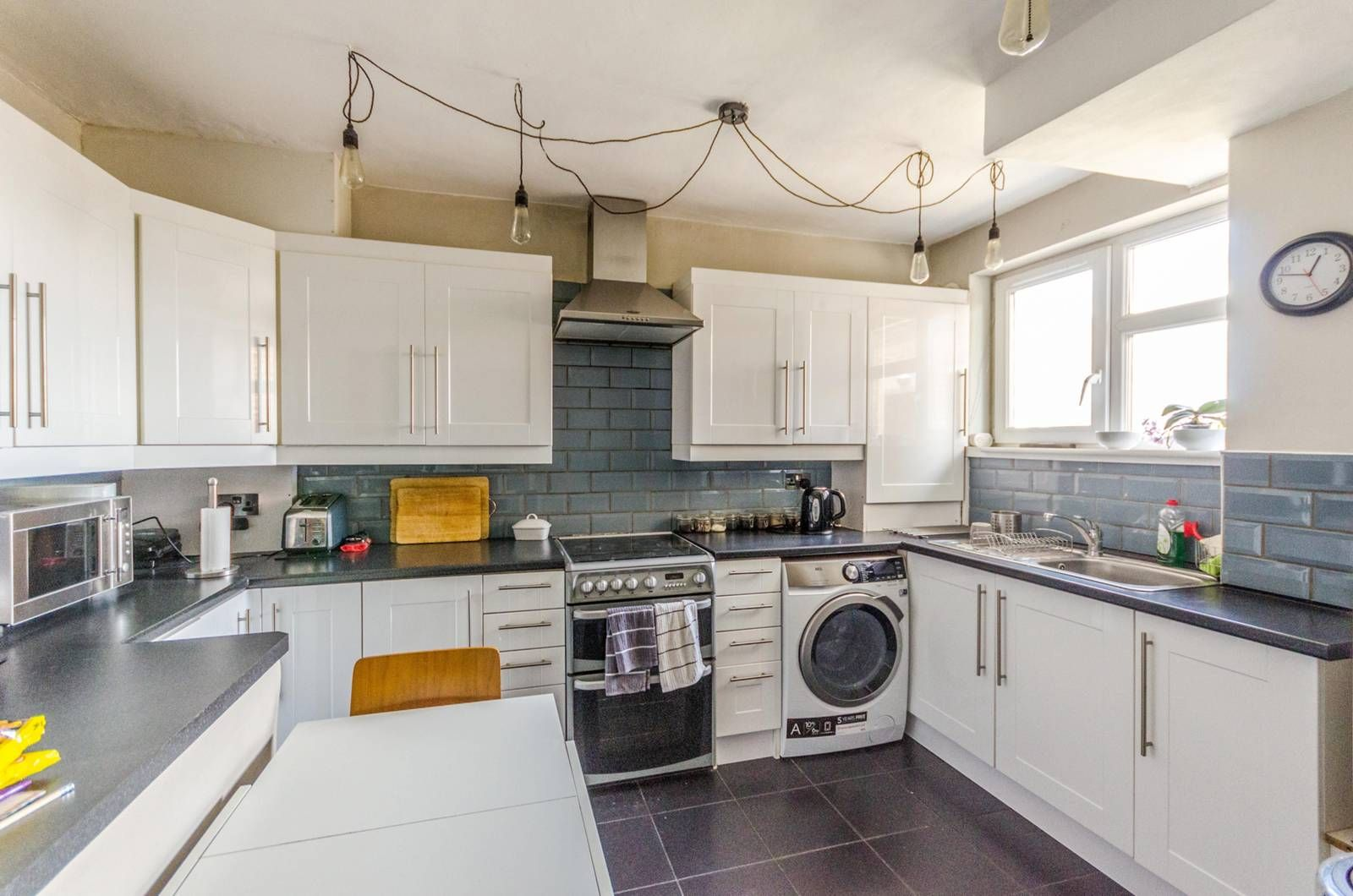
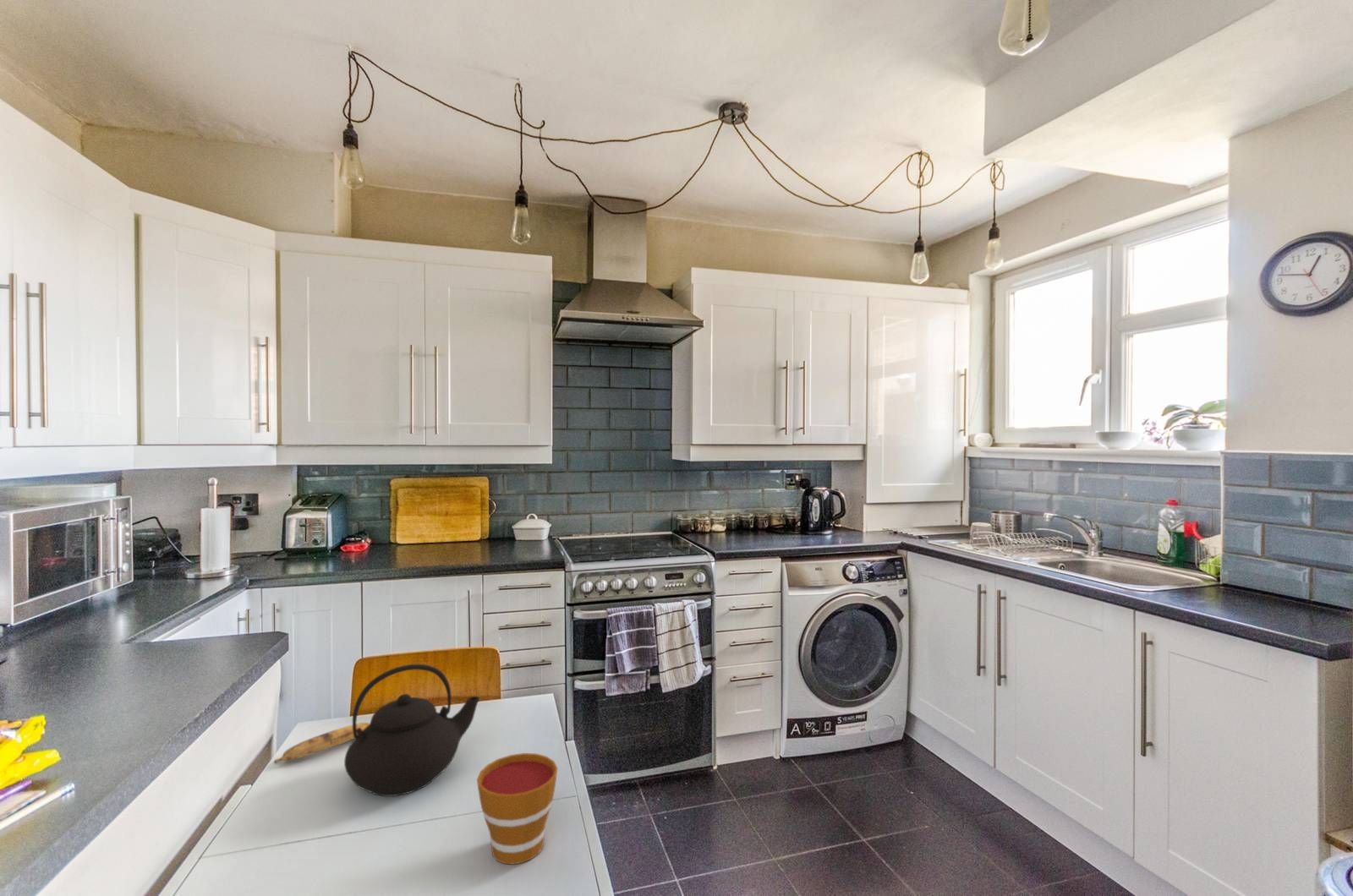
+ teapot [343,664,480,797]
+ cup [476,752,559,865]
+ banana [273,722,370,763]
